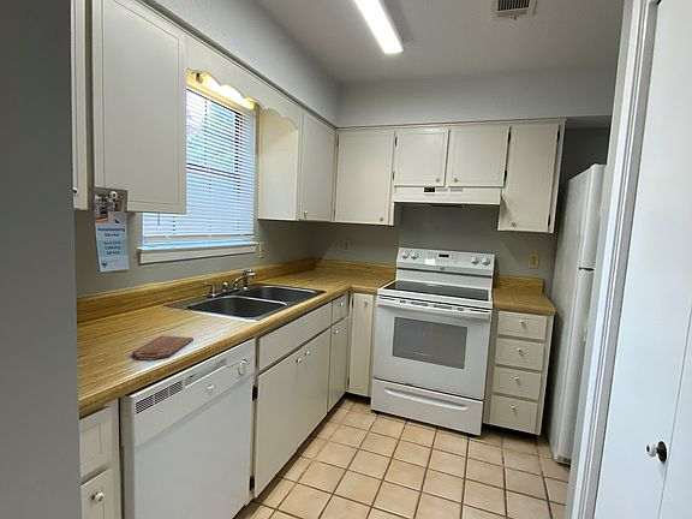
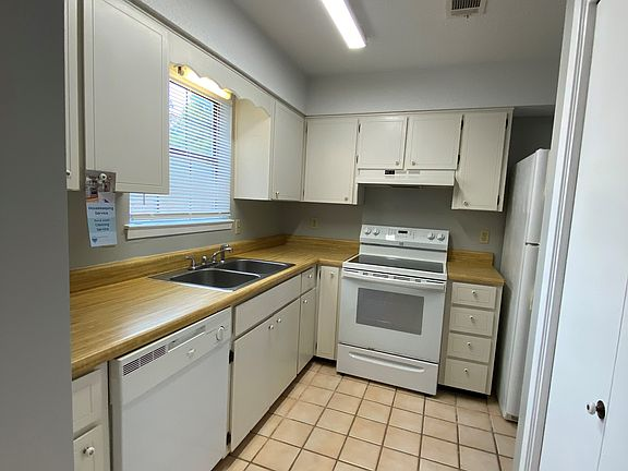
- cutting board [131,335,195,360]
